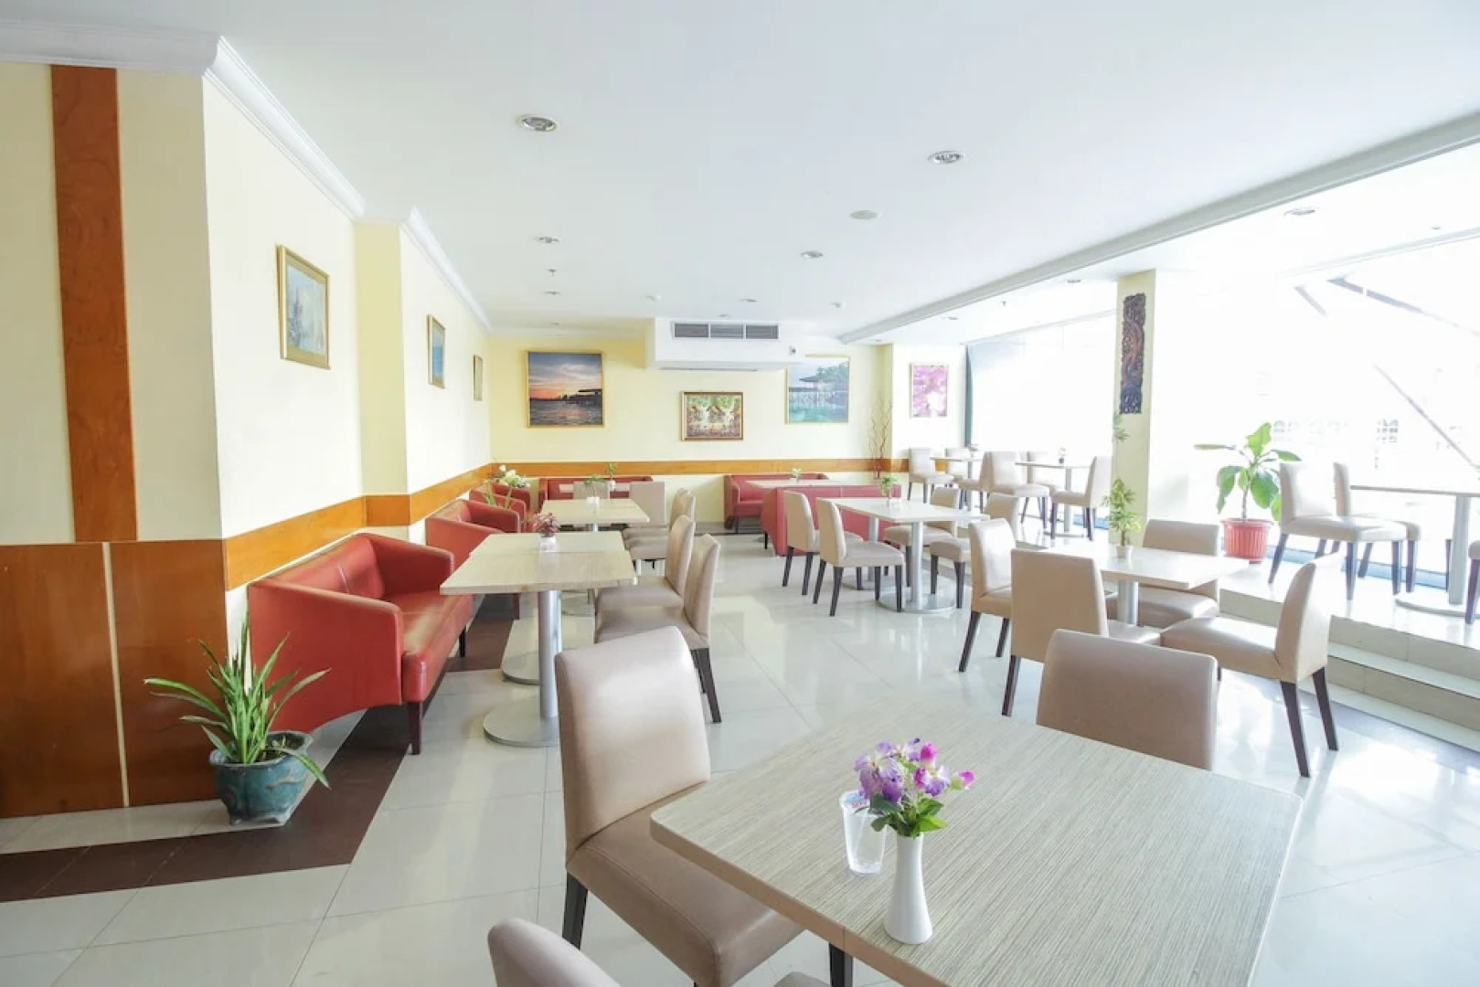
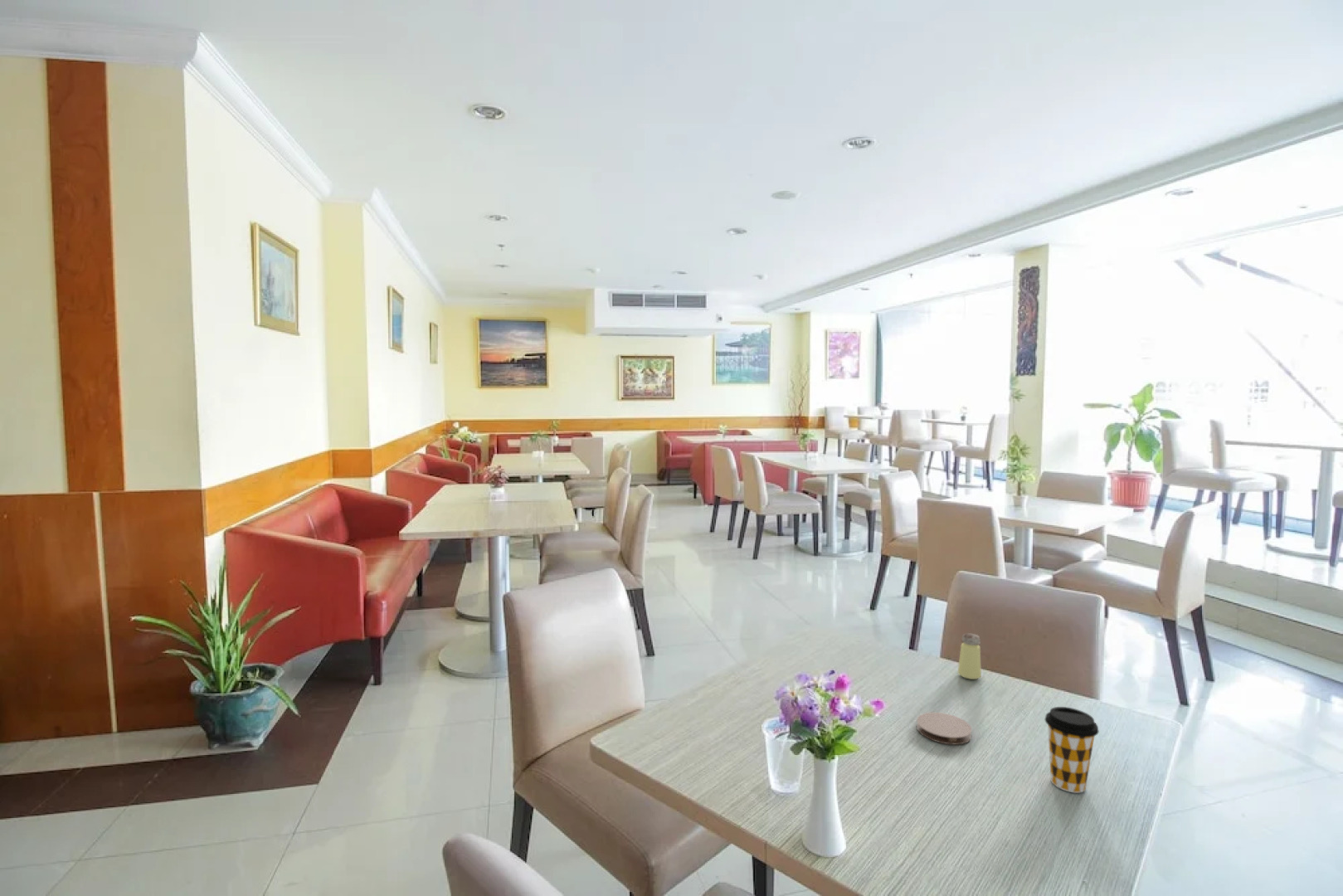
+ saltshaker [957,632,982,680]
+ coffee cup [1044,706,1099,794]
+ coaster [916,711,973,745]
